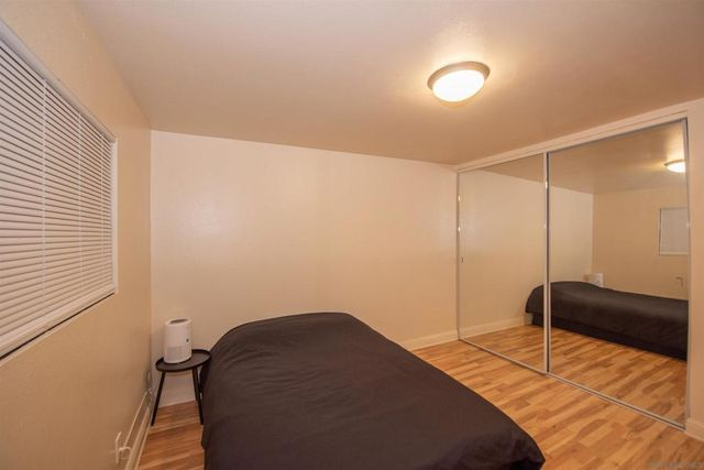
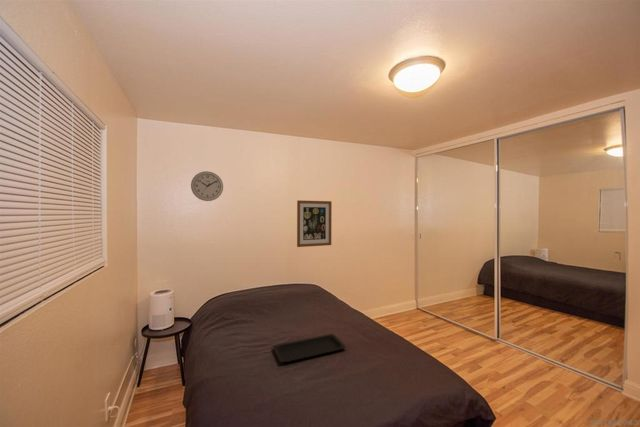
+ wall art [296,199,333,248]
+ serving tray [272,333,347,363]
+ wall clock [190,170,224,202]
